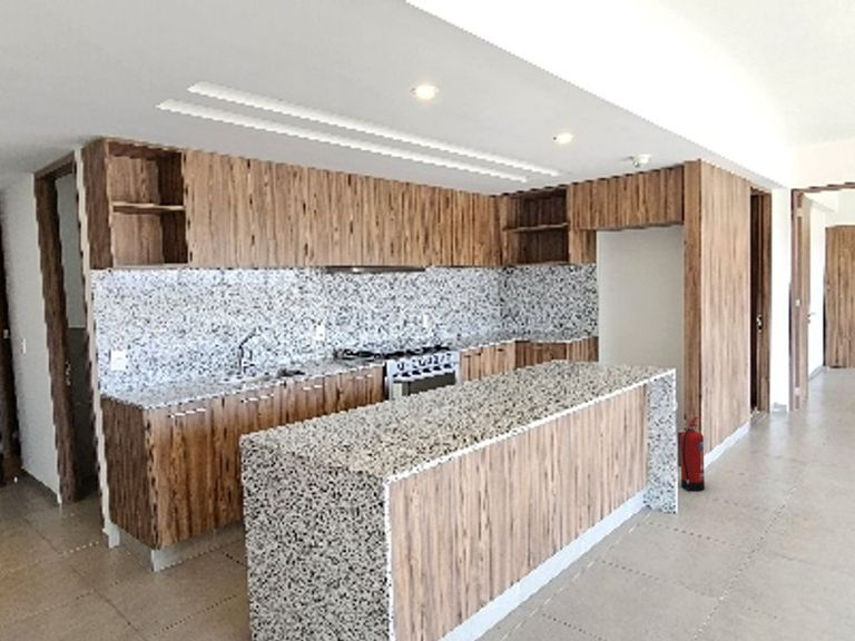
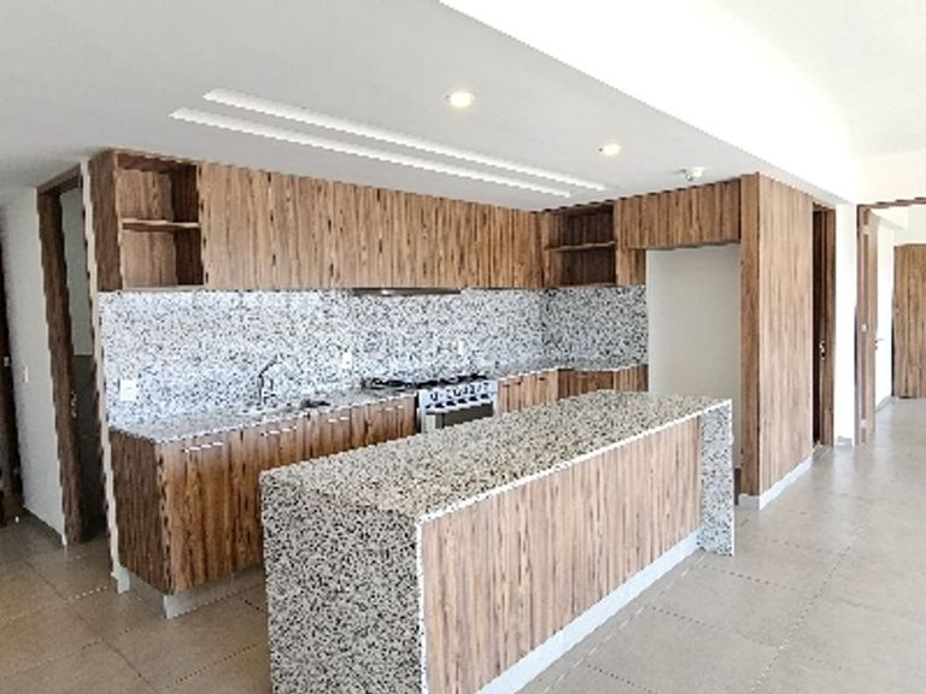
- fire extinguisher [679,416,706,492]
